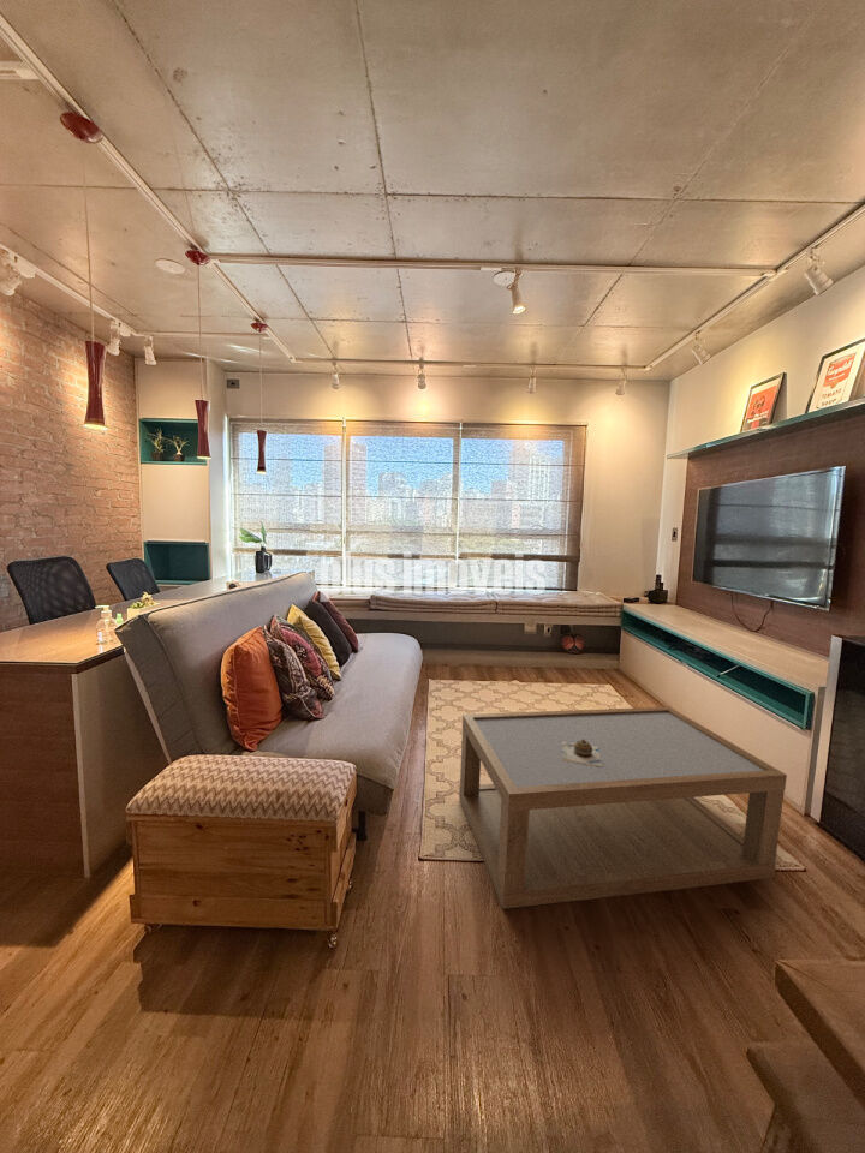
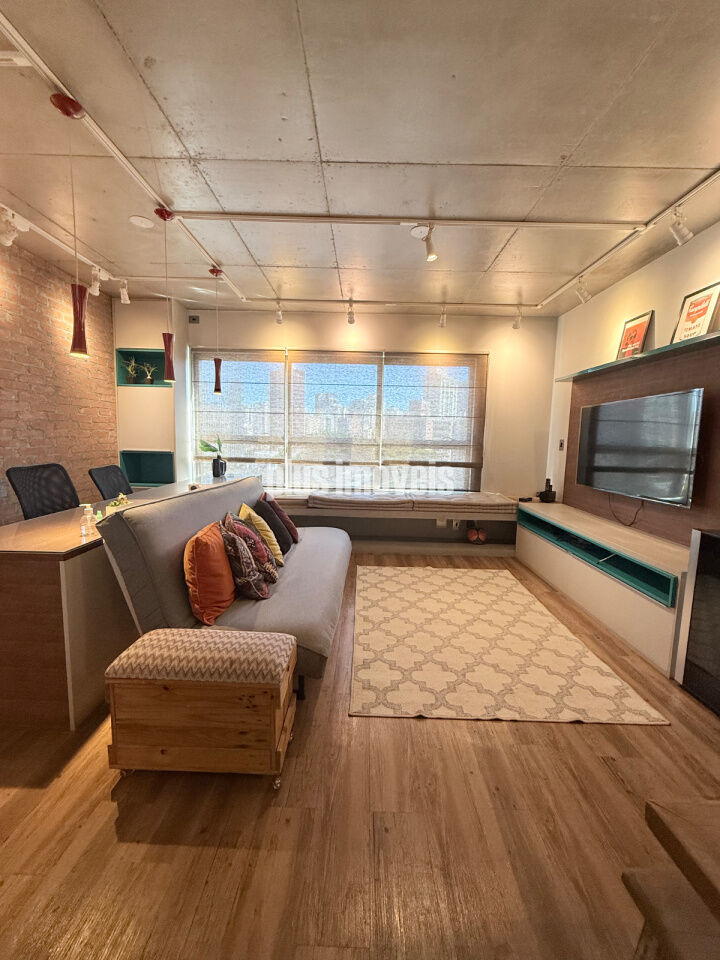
- decorative bowl [562,740,602,766]
- coffee table [458,706,788,910]
